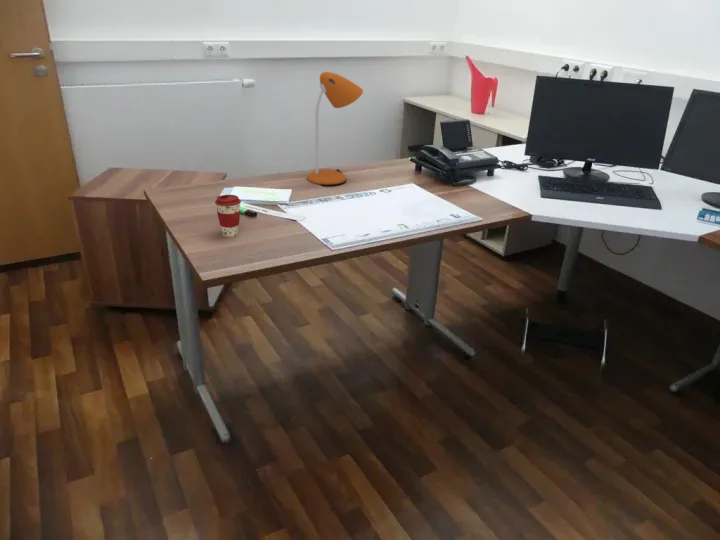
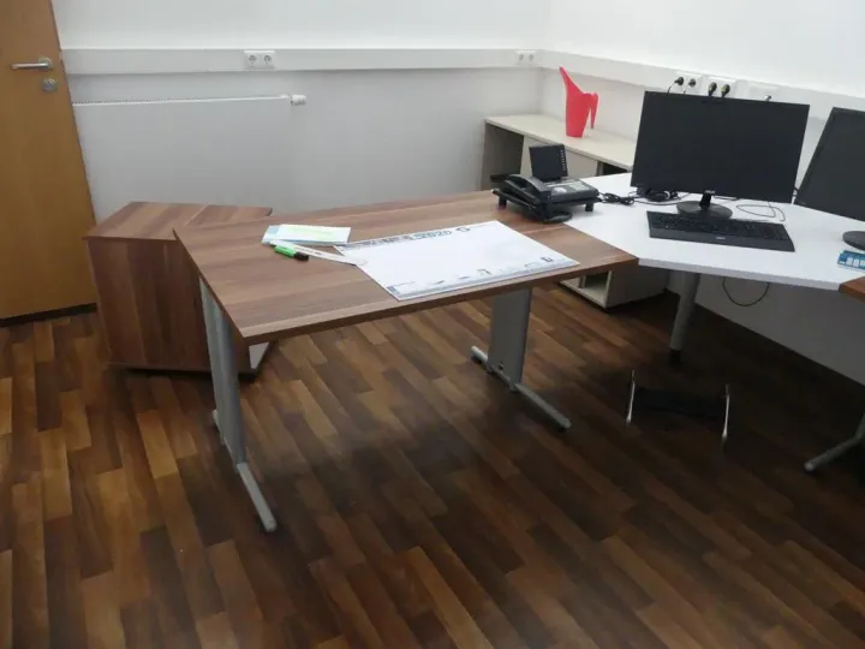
- coffee cup [214,194,242,238]
- desk lamp [306,71,364,187]
